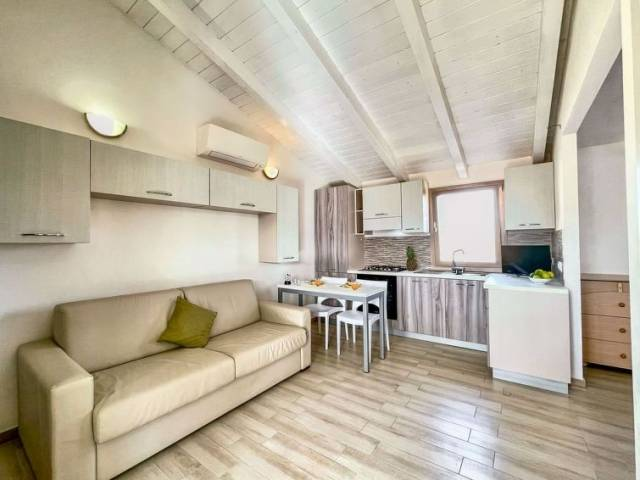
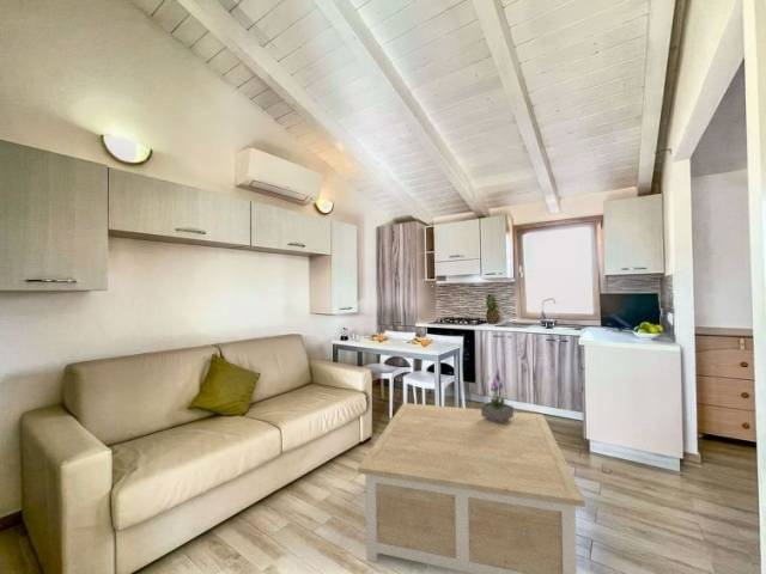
+ coffee table [357,402,586,574]
+ potted plant [480,368,515,423]
